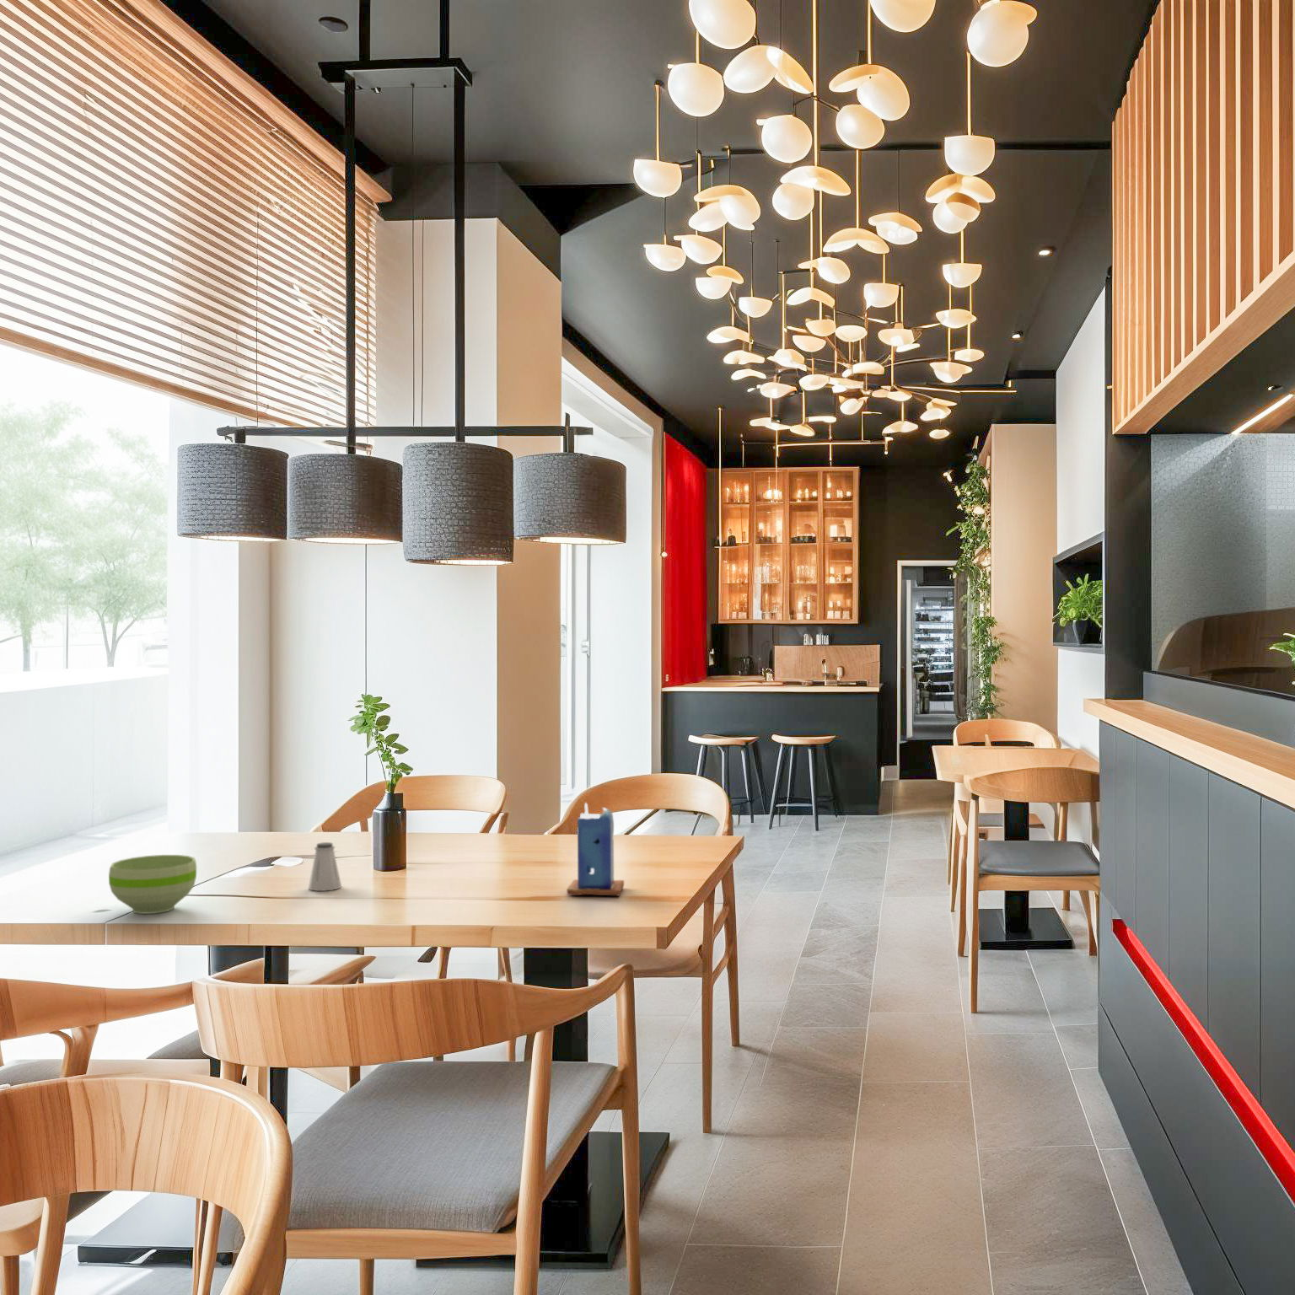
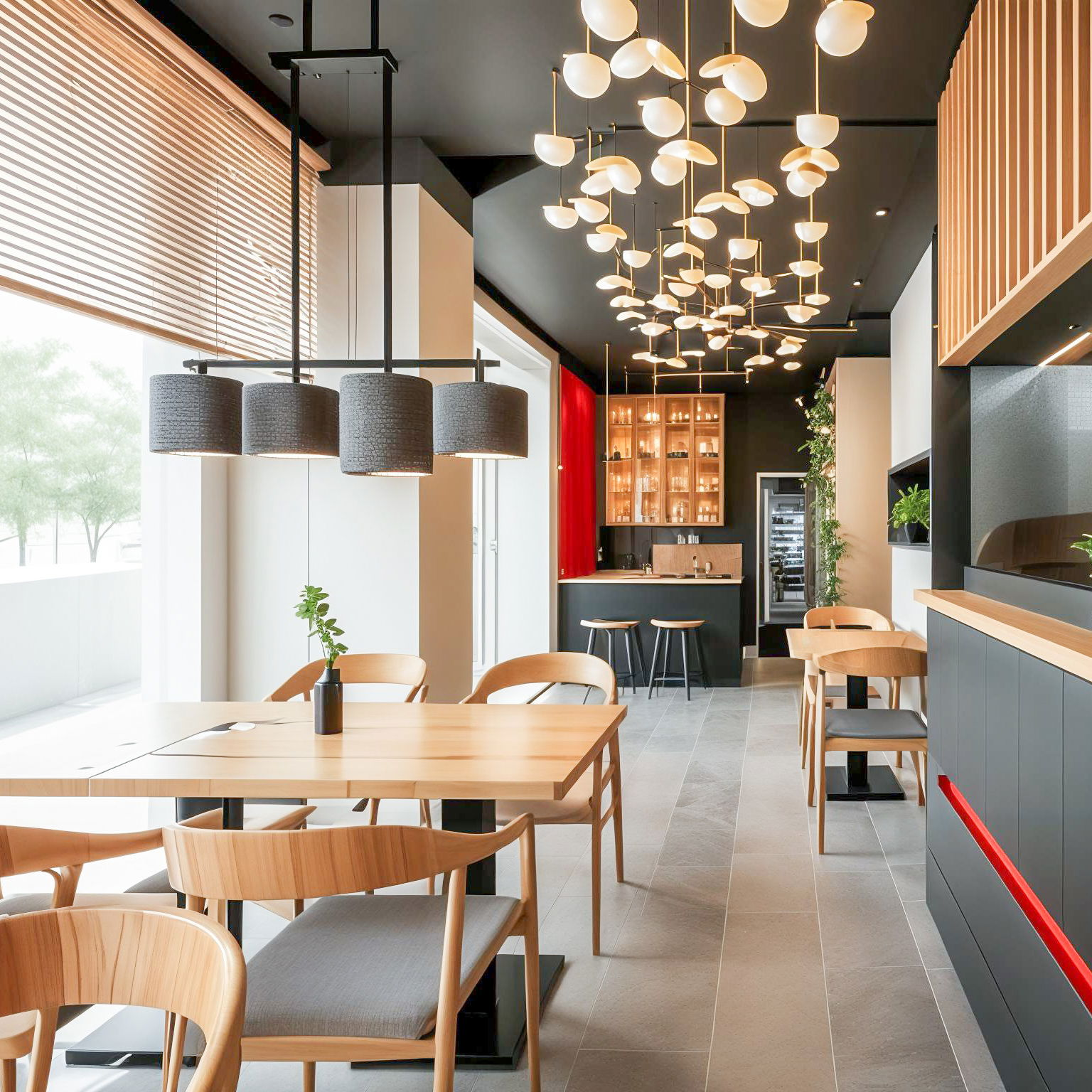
- bowl [108,854,197,914]
- candle [567,802,625,897]
- saltshaker [307,842,343,891]
